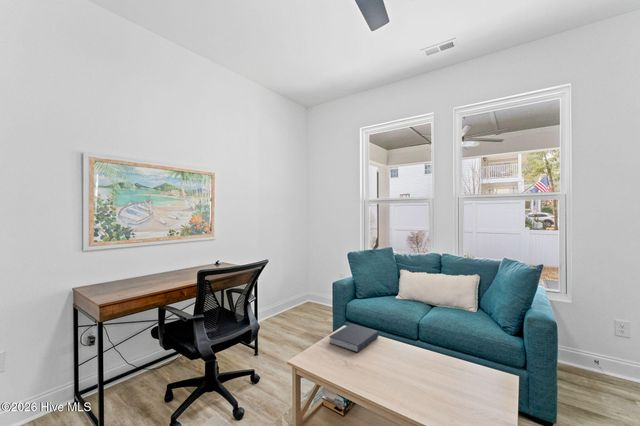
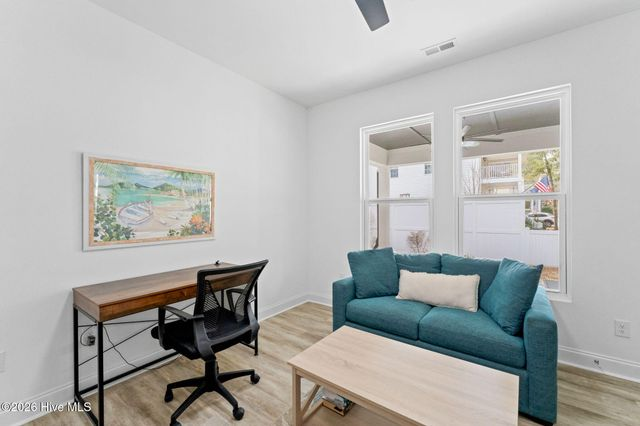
- book [328,323,380,353]
